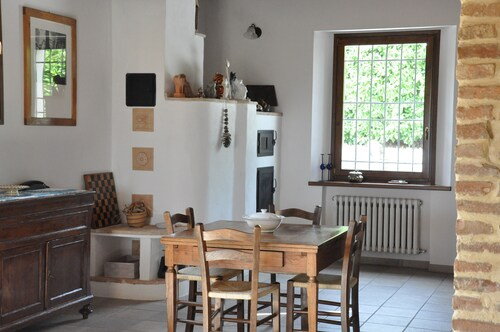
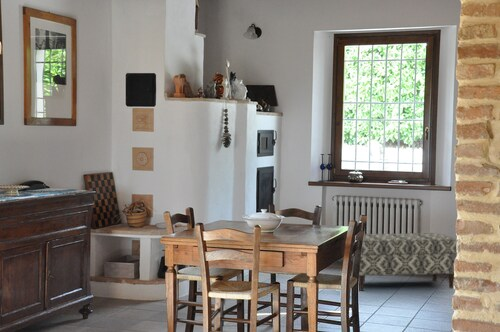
+ bench [358,232,457,292]
